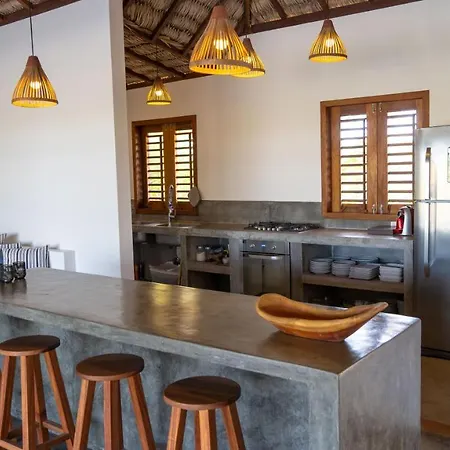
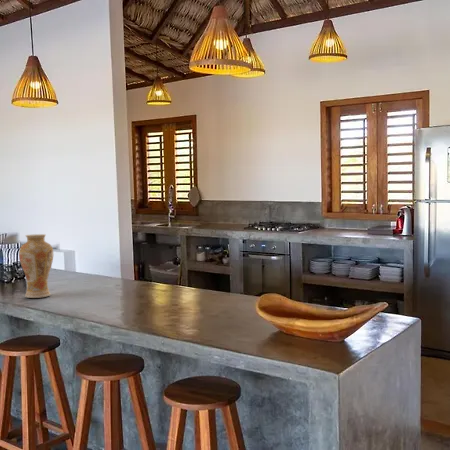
+ vase [18,233,54,299]
